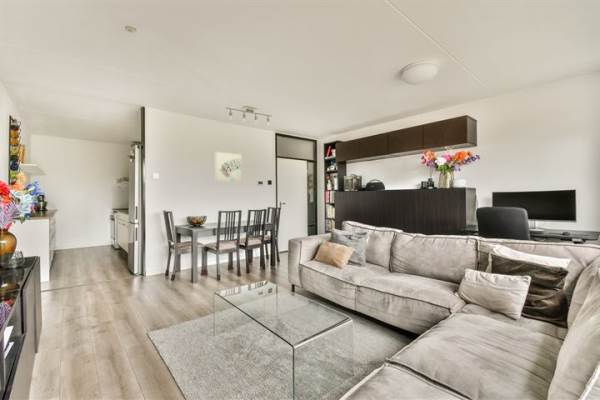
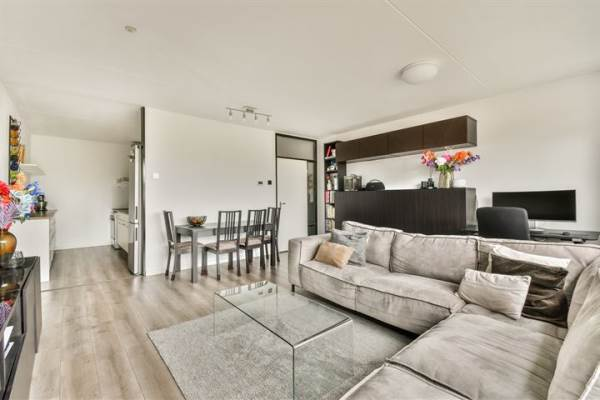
- wall art [214,150,243,183]
